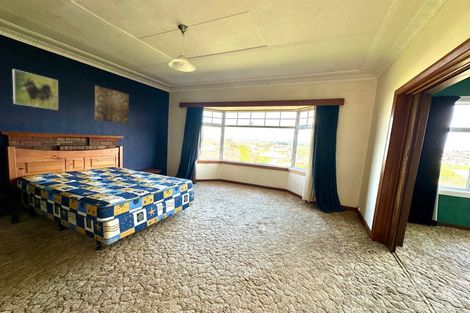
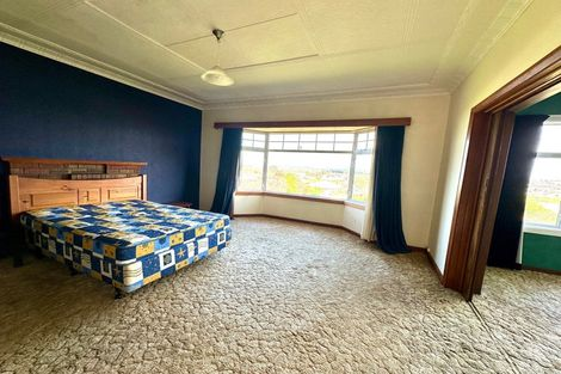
- wall art [94,85,130,125]
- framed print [12,68,59,111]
